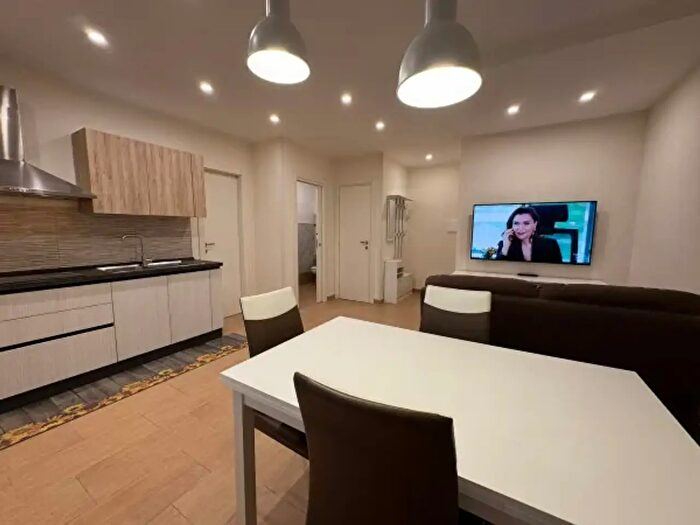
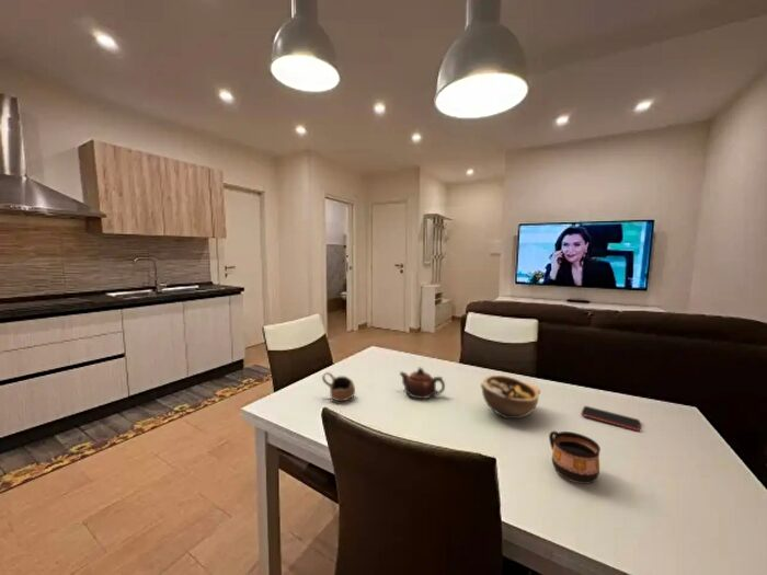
+ bowl [480,375,541,419]
+ cup [548,430,602,485]
+ smartphone [580,405,641,432]
+ teapot [399,367,446,400]
+ cup [321,371,356,402]
